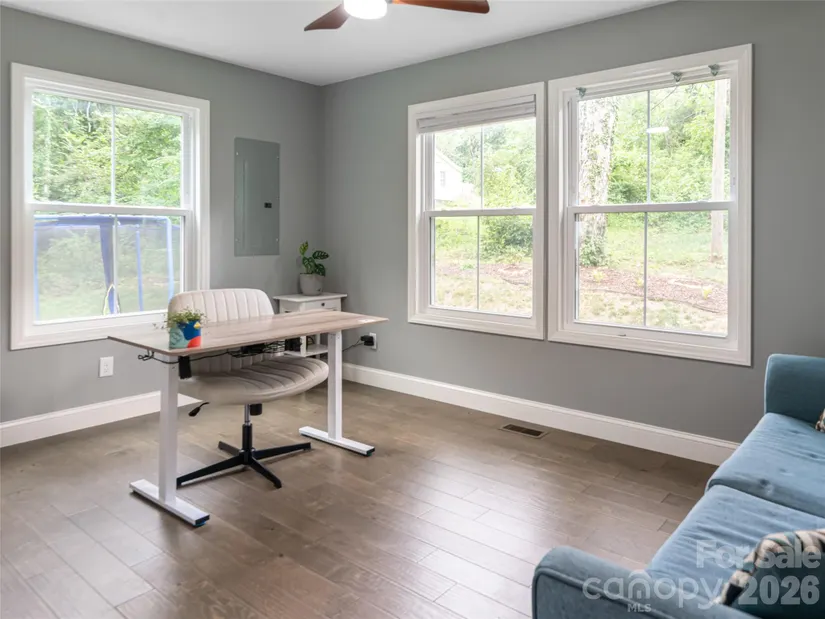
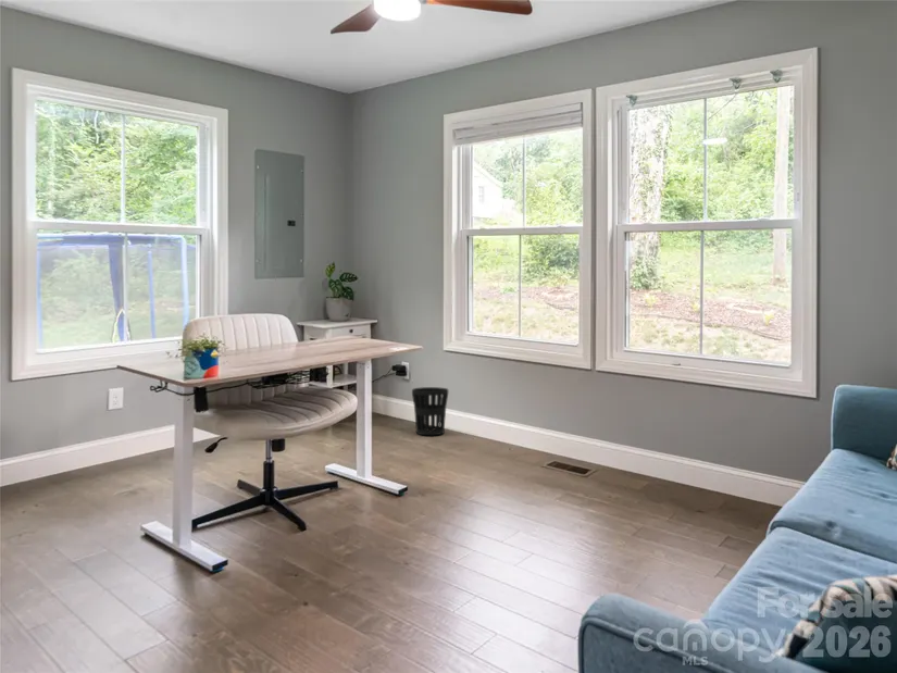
+ wastebasket [411,386,449,436]
